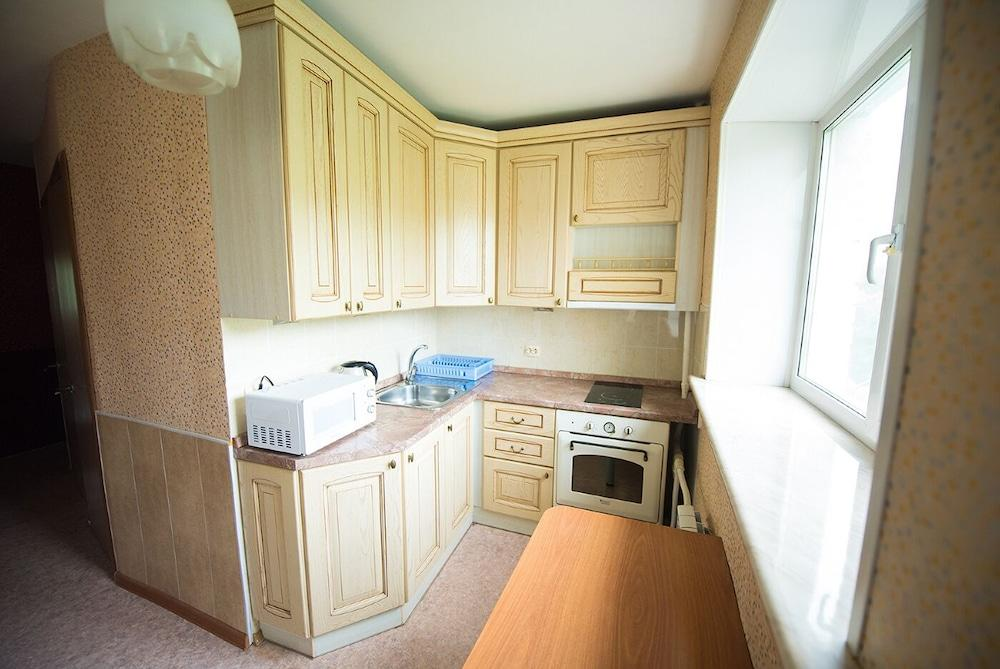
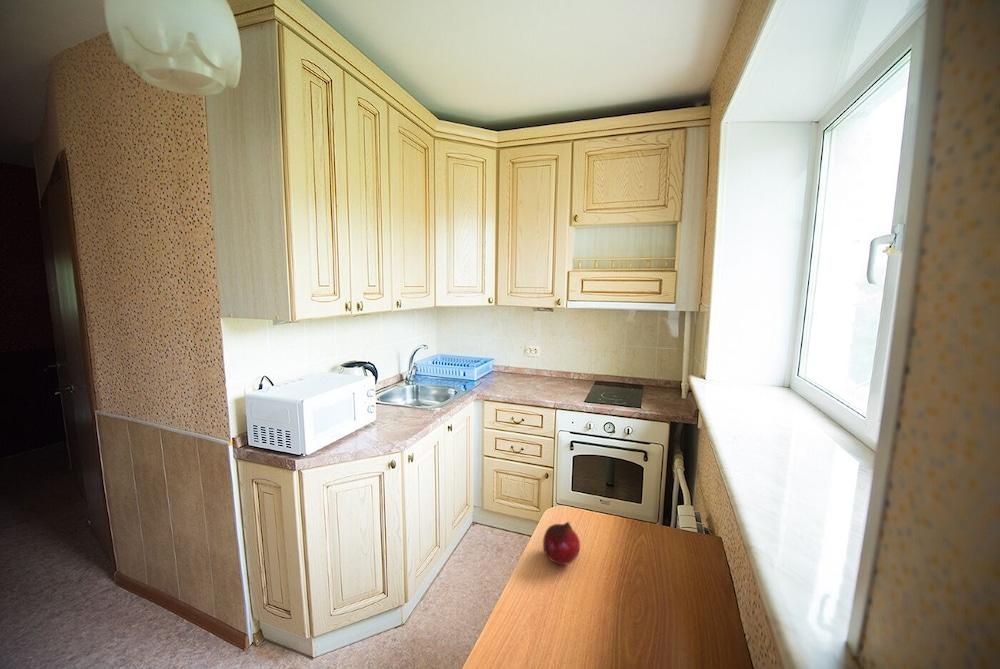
+ fruit [542,521,581,566]
